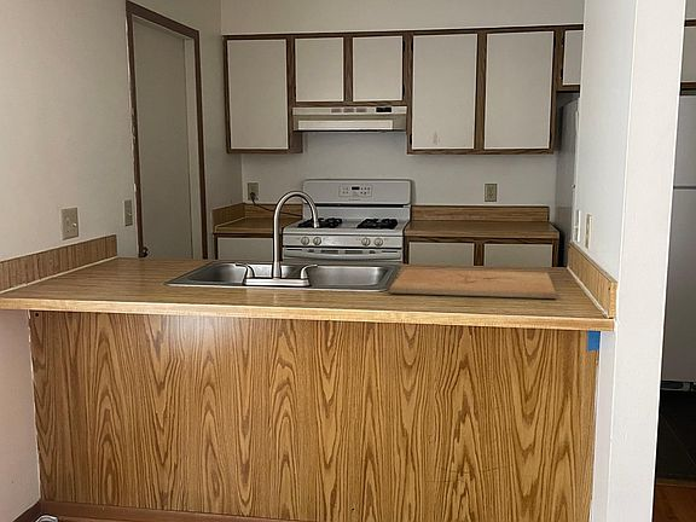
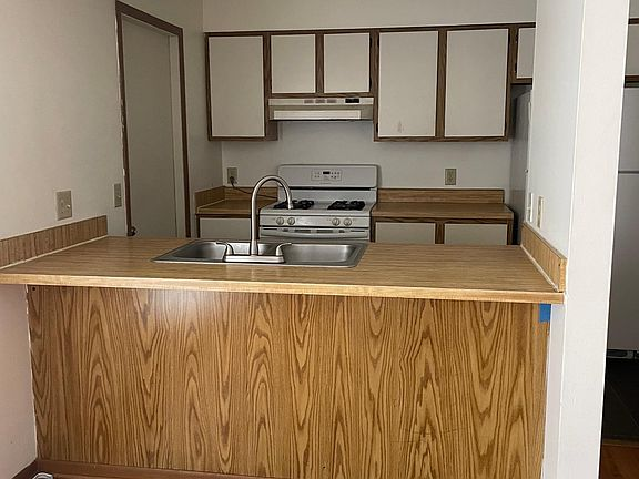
- cutting board [388,267,558,300]
